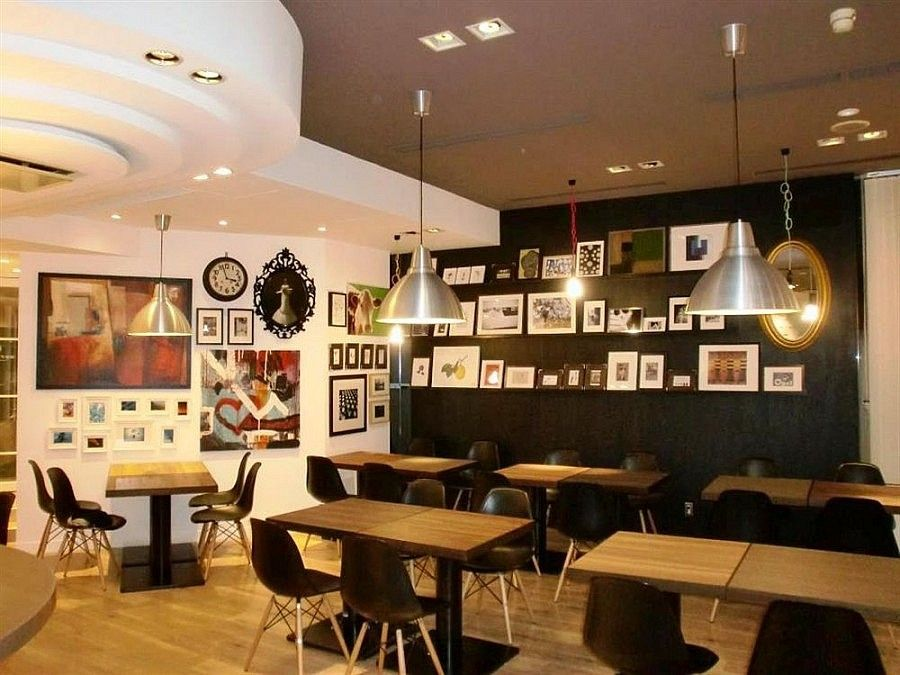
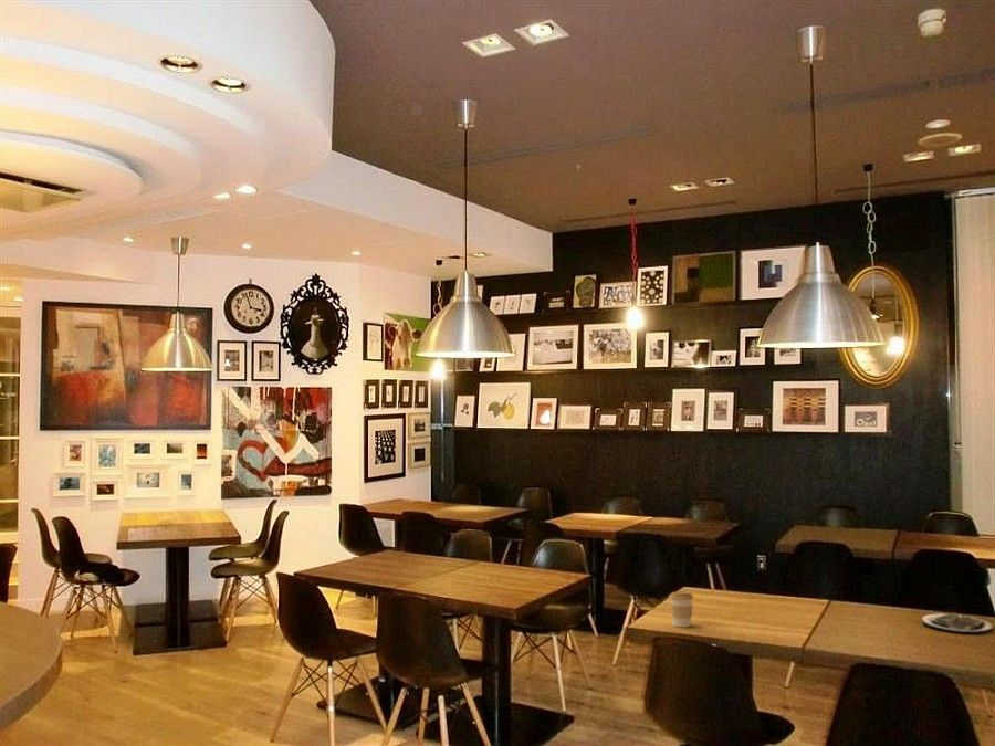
+ coffee cup [668,590,694,629]
+ plate [921,612,994,634]
